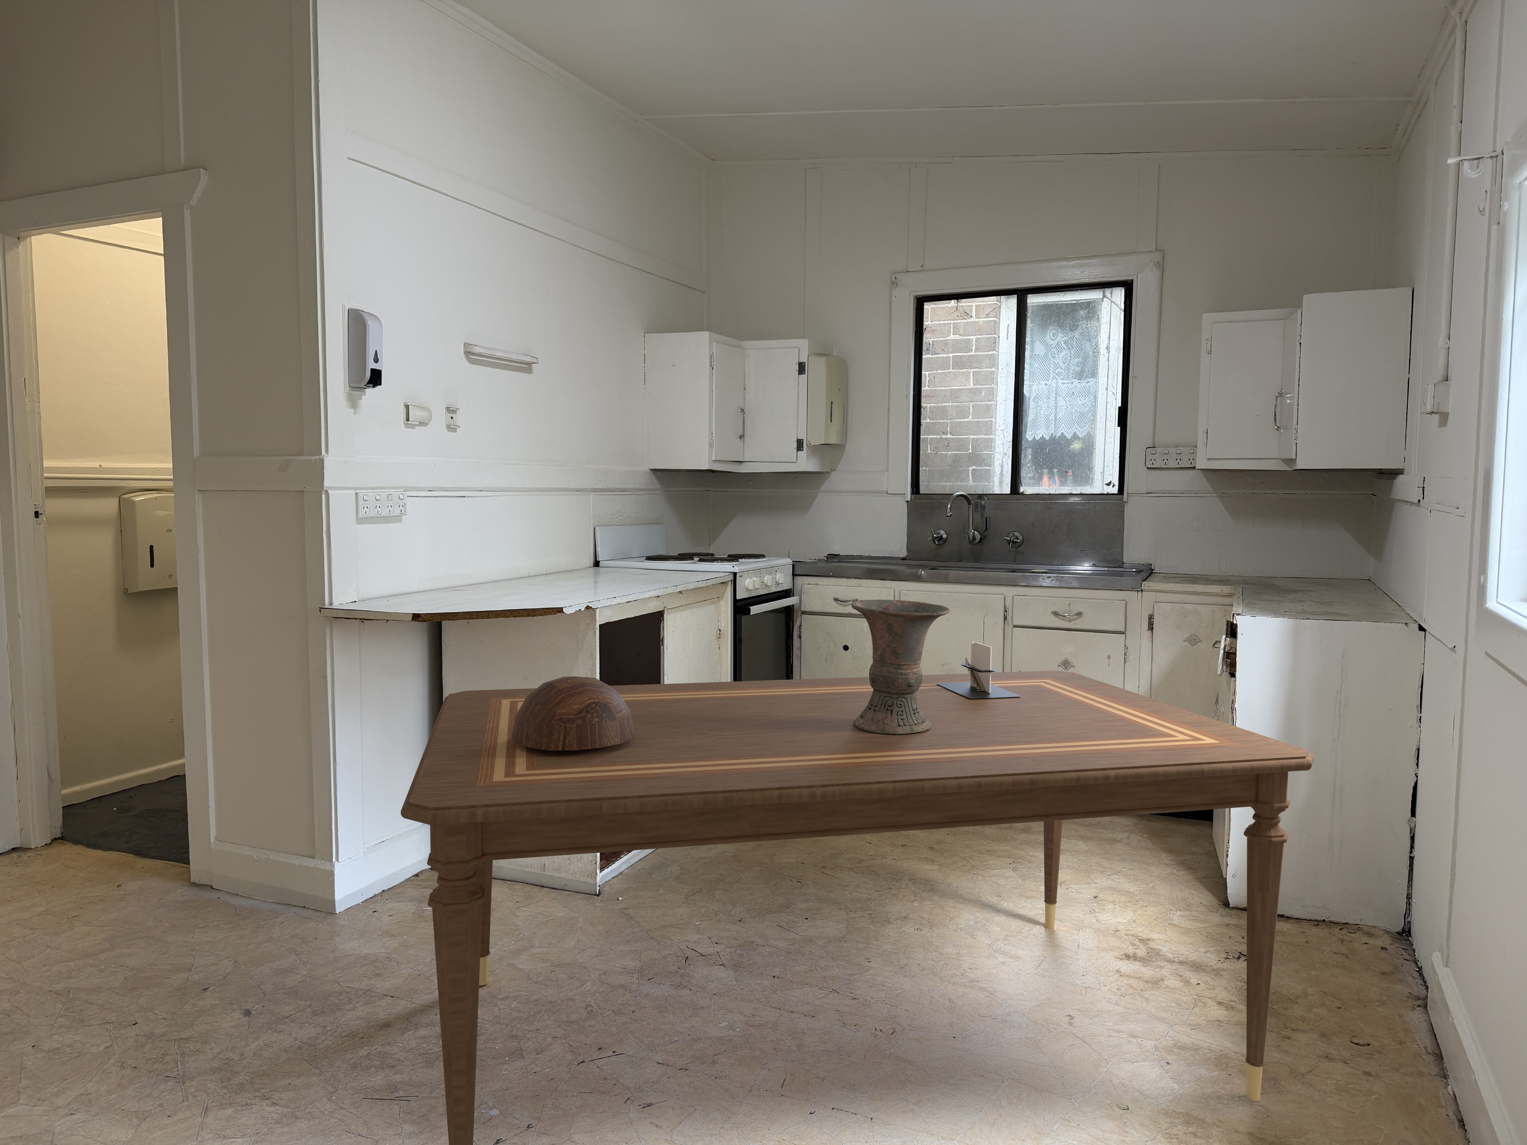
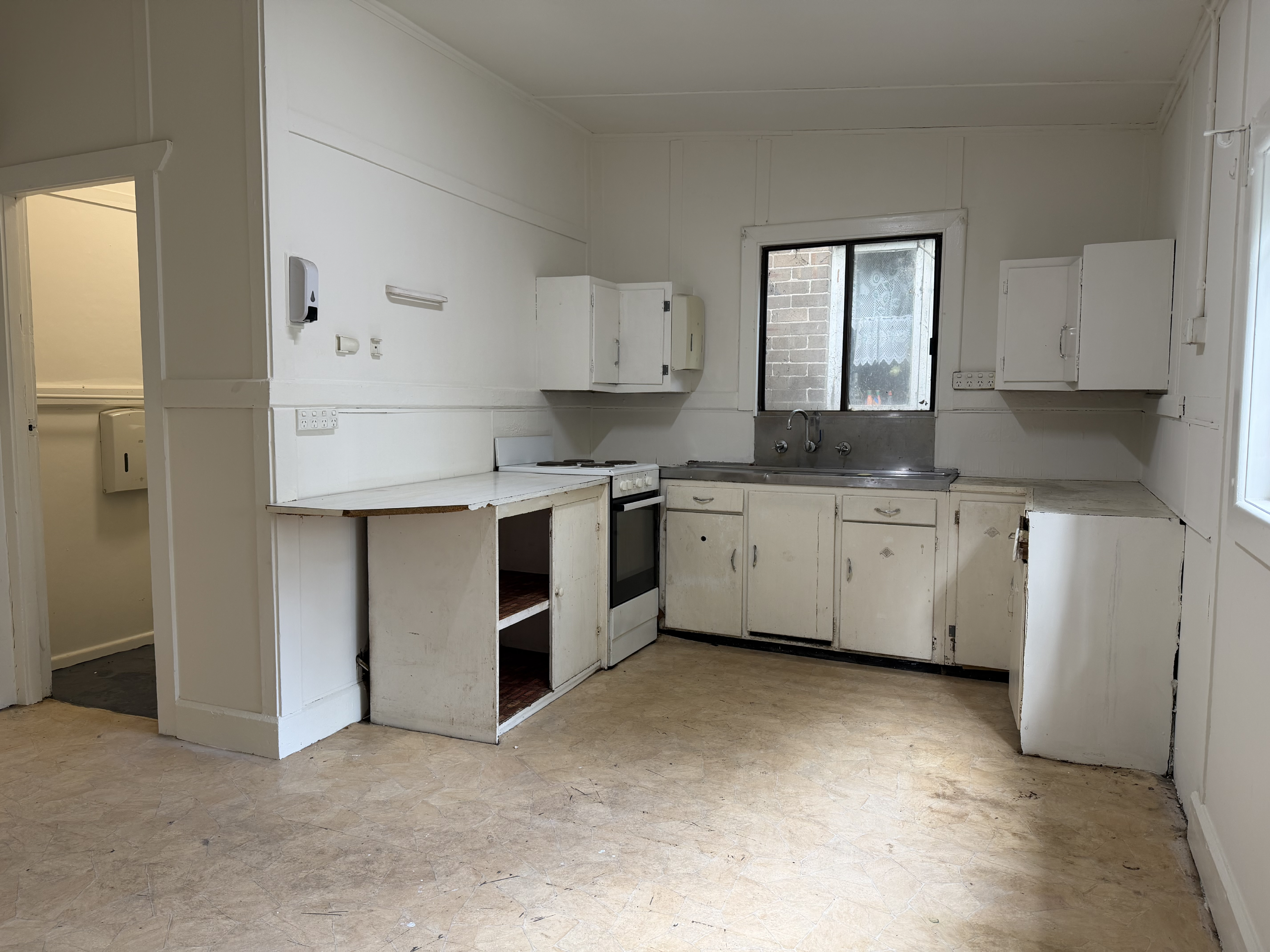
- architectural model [937,641,1021,699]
- dining table [400,670,1314,1145]
- vase [851,599,950,734]
- bowl [511,676,635,751]
